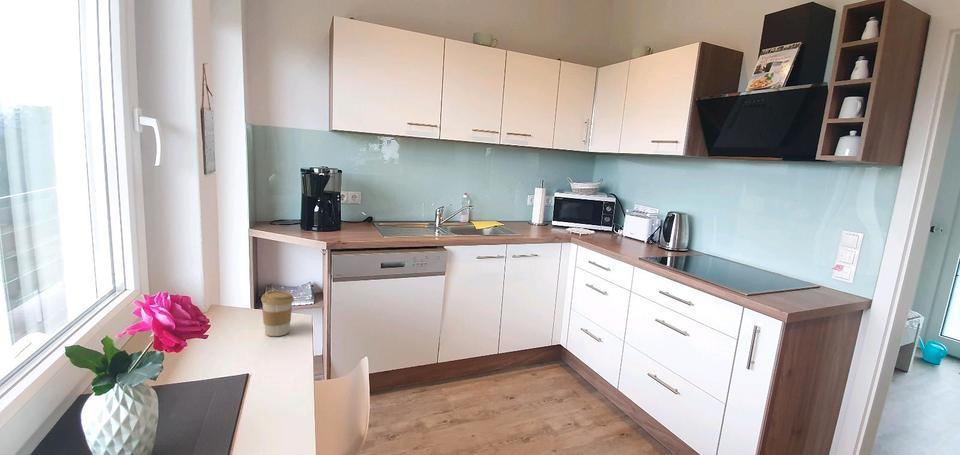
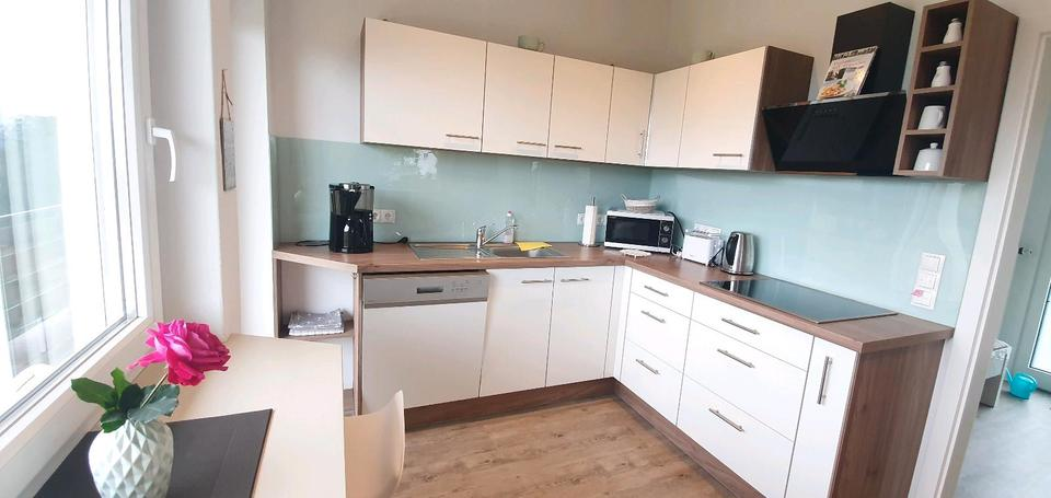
- coffee cup [260,290,295,337]
